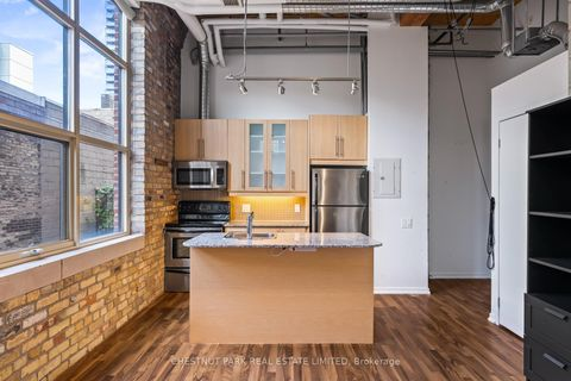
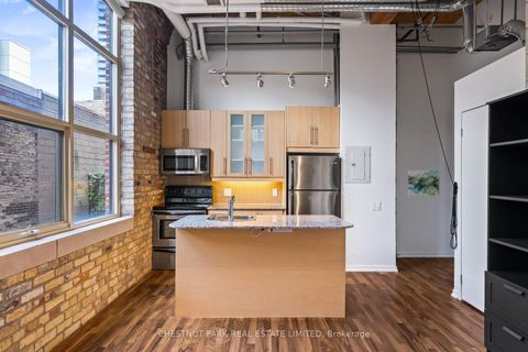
+ wall art [407,169,440,197]
